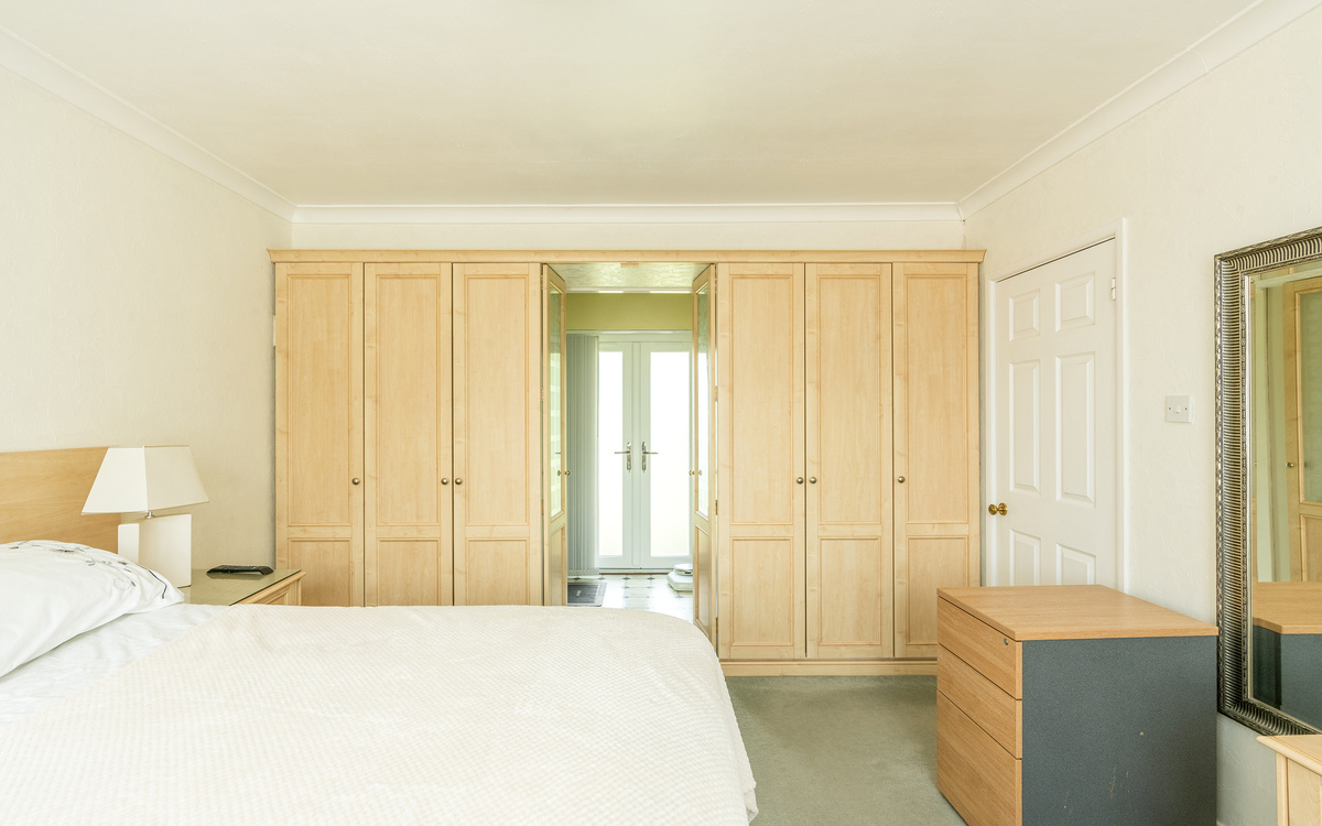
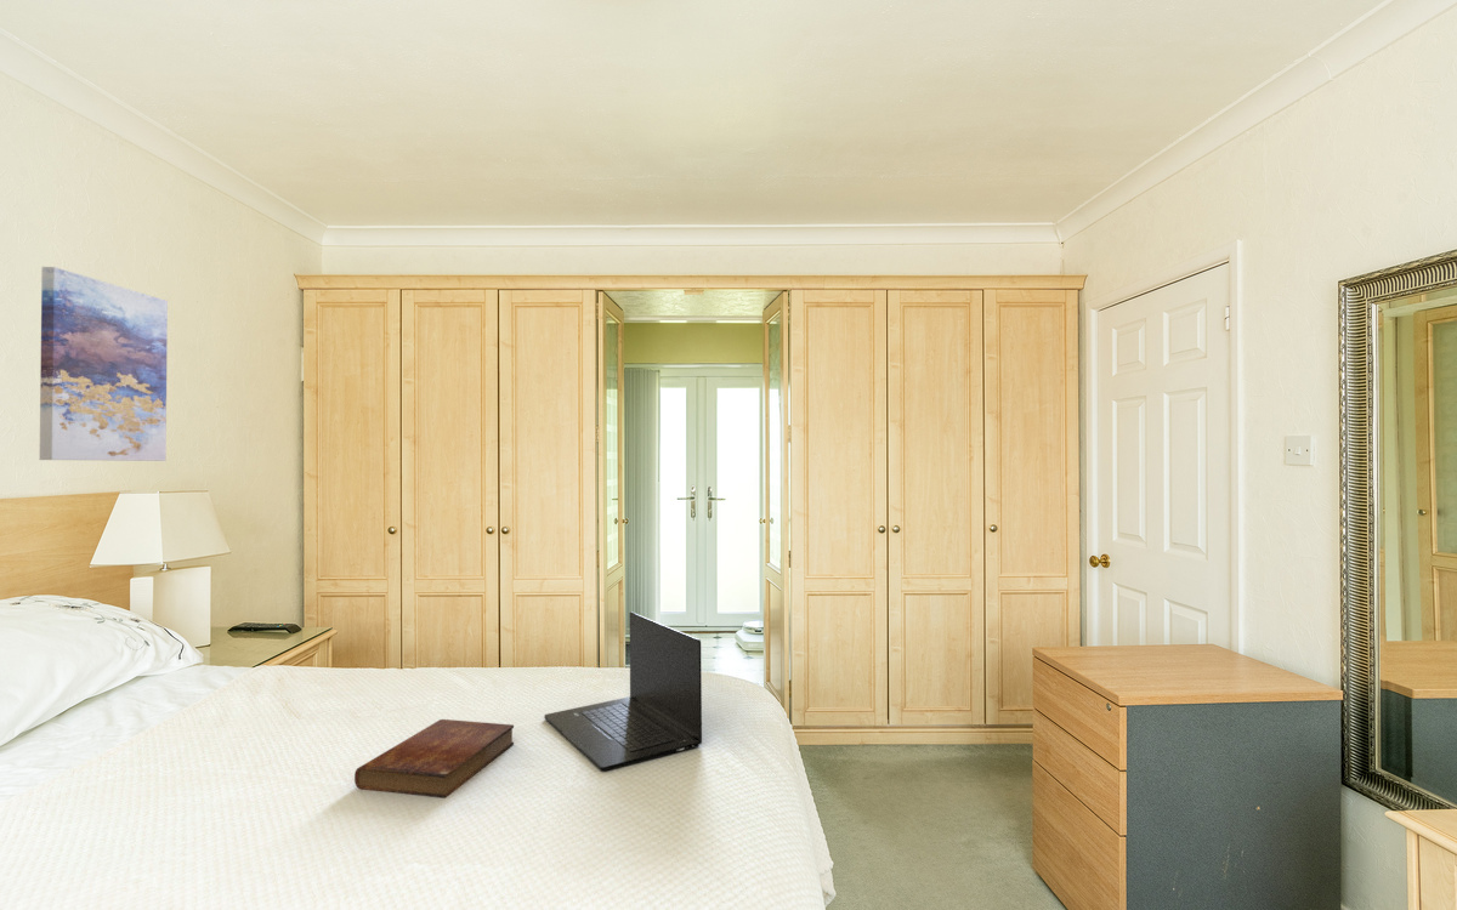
+ wall art [39,266,169,462]
+ laptop [543,610,703,772]
+ bible [353,718,515,800]
